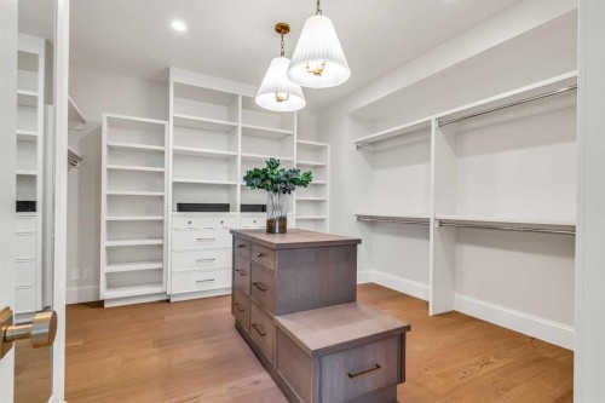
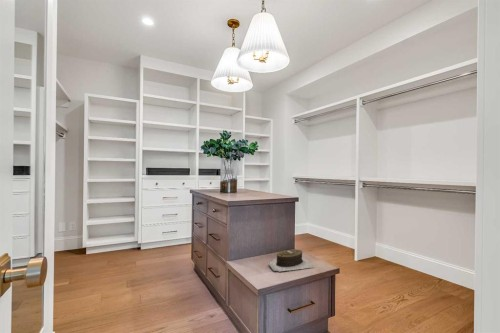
+ jewelry box [267,248,316,273]
